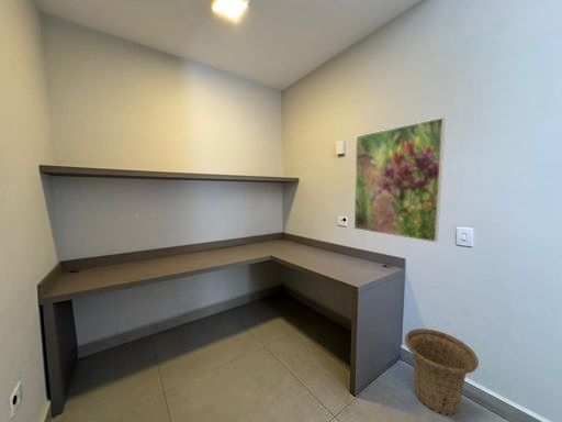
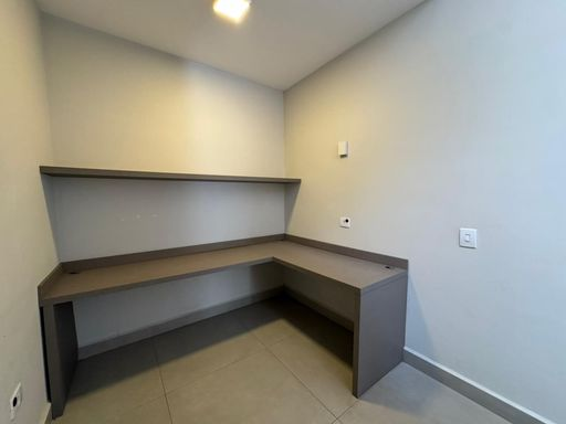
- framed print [353,116,447,243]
- basket [404,327,480,417]
